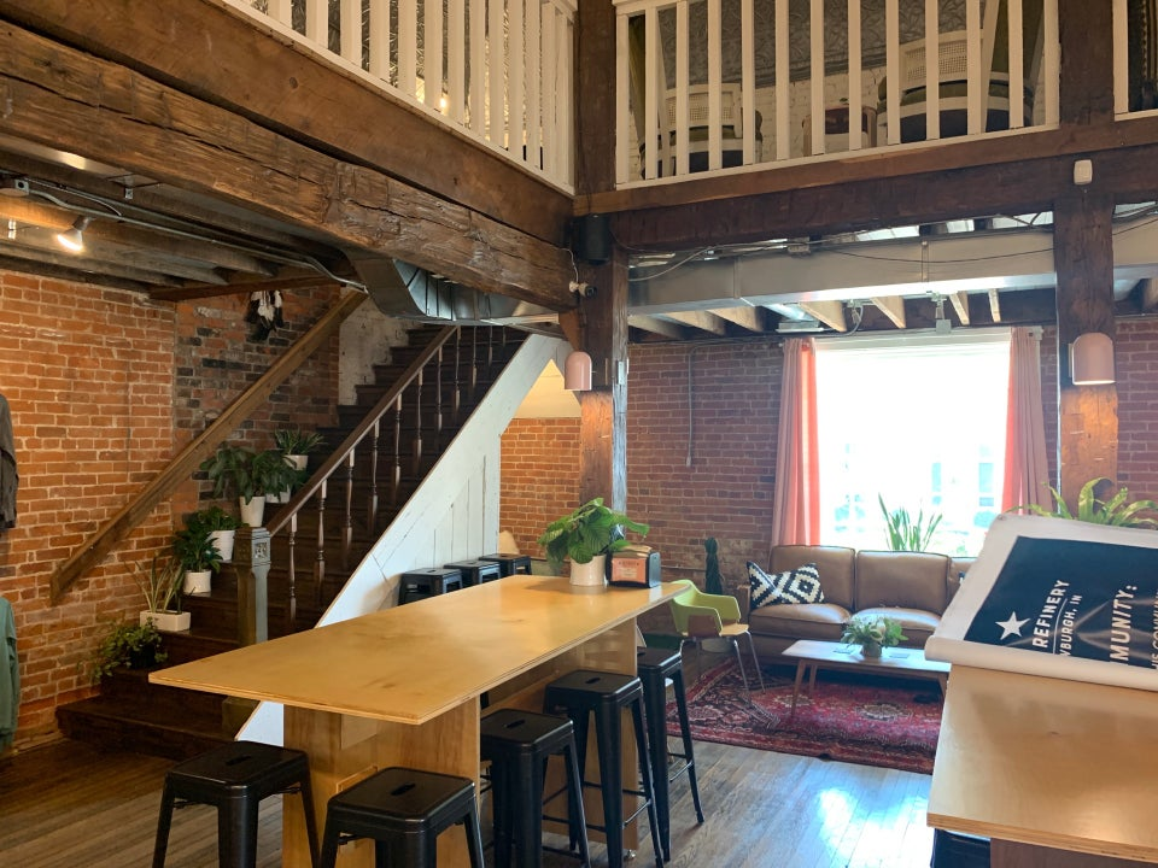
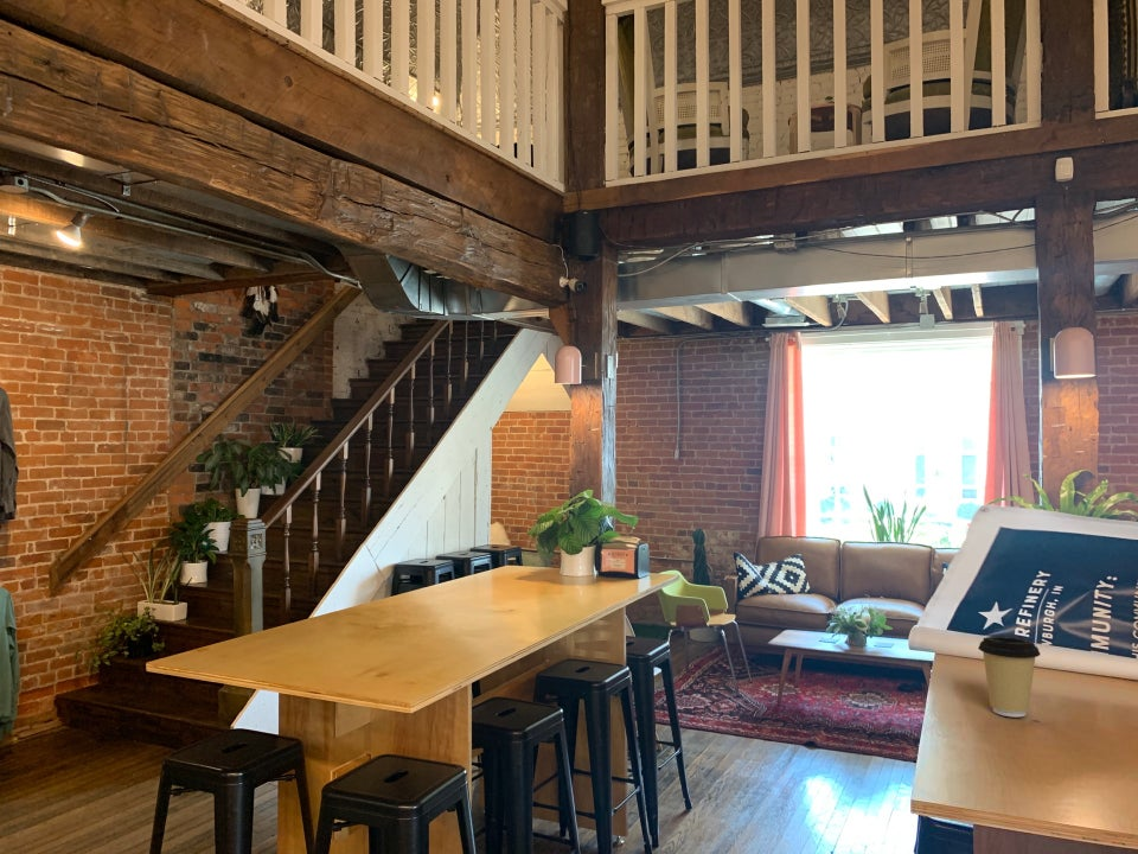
+ coffee cup [978,636,1041,718]
